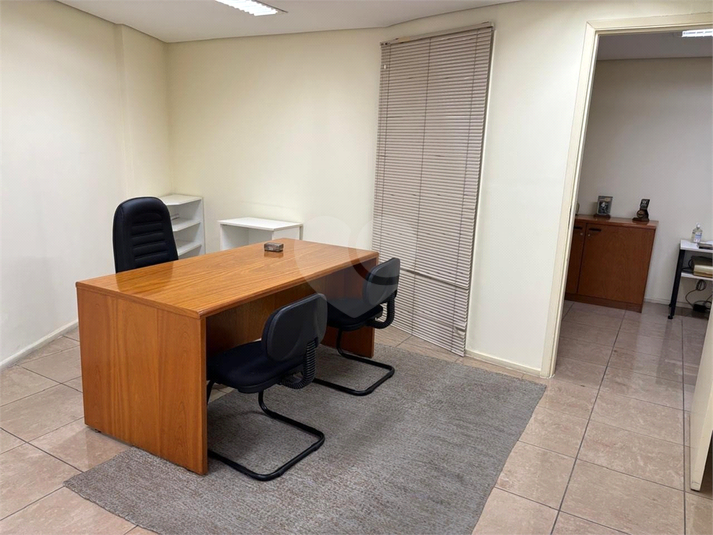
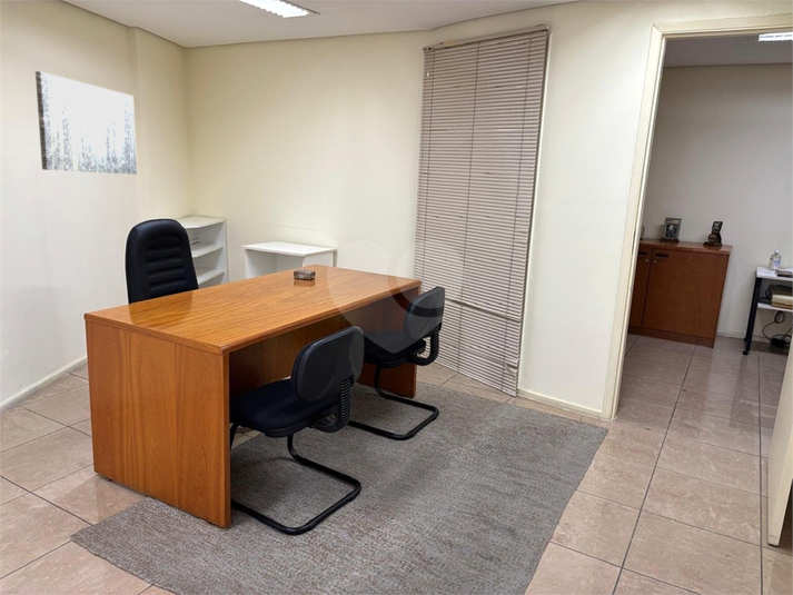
+ wall art [34,70,138,176]
